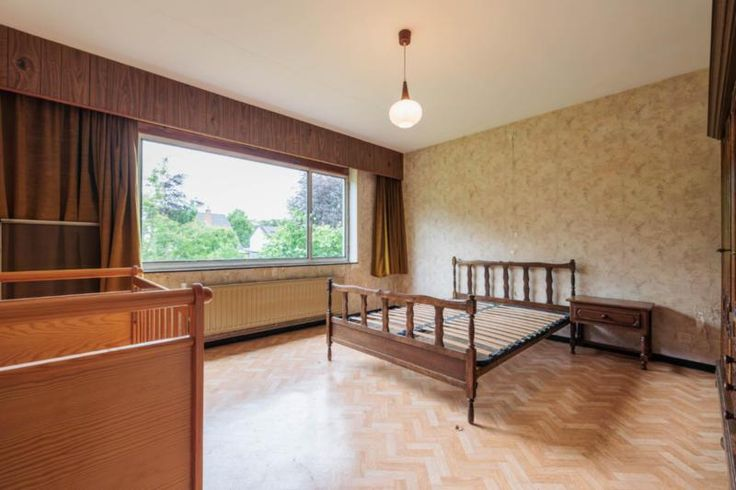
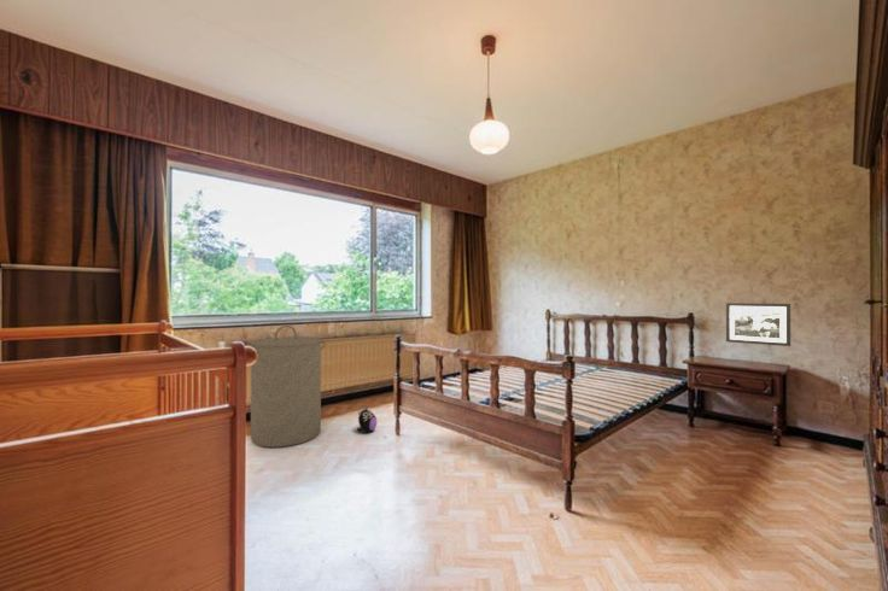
+ picture frame [725,302,791,347]
+ laundry hamper [250,324,327,449]
+ plush toy [356,405,378,433]
